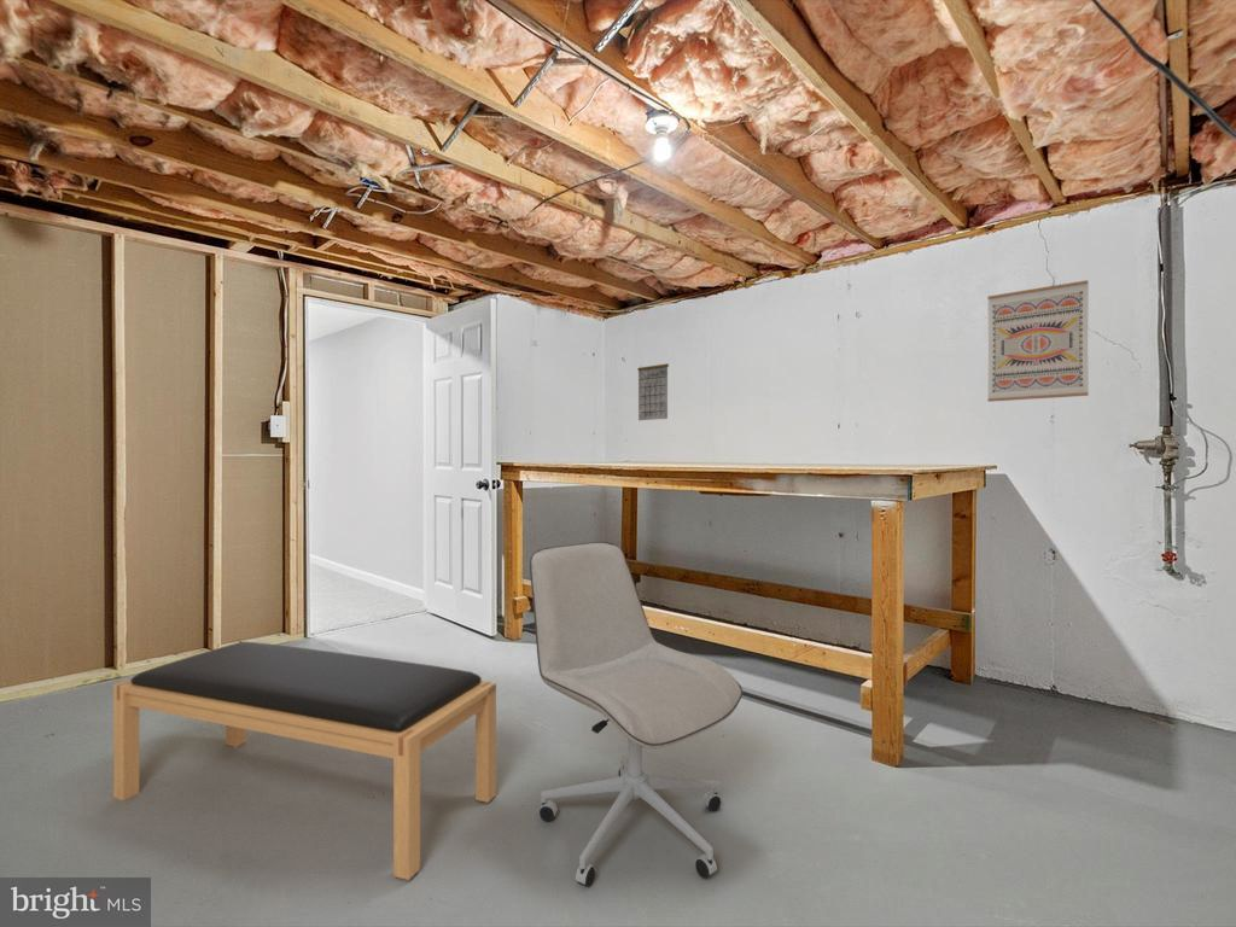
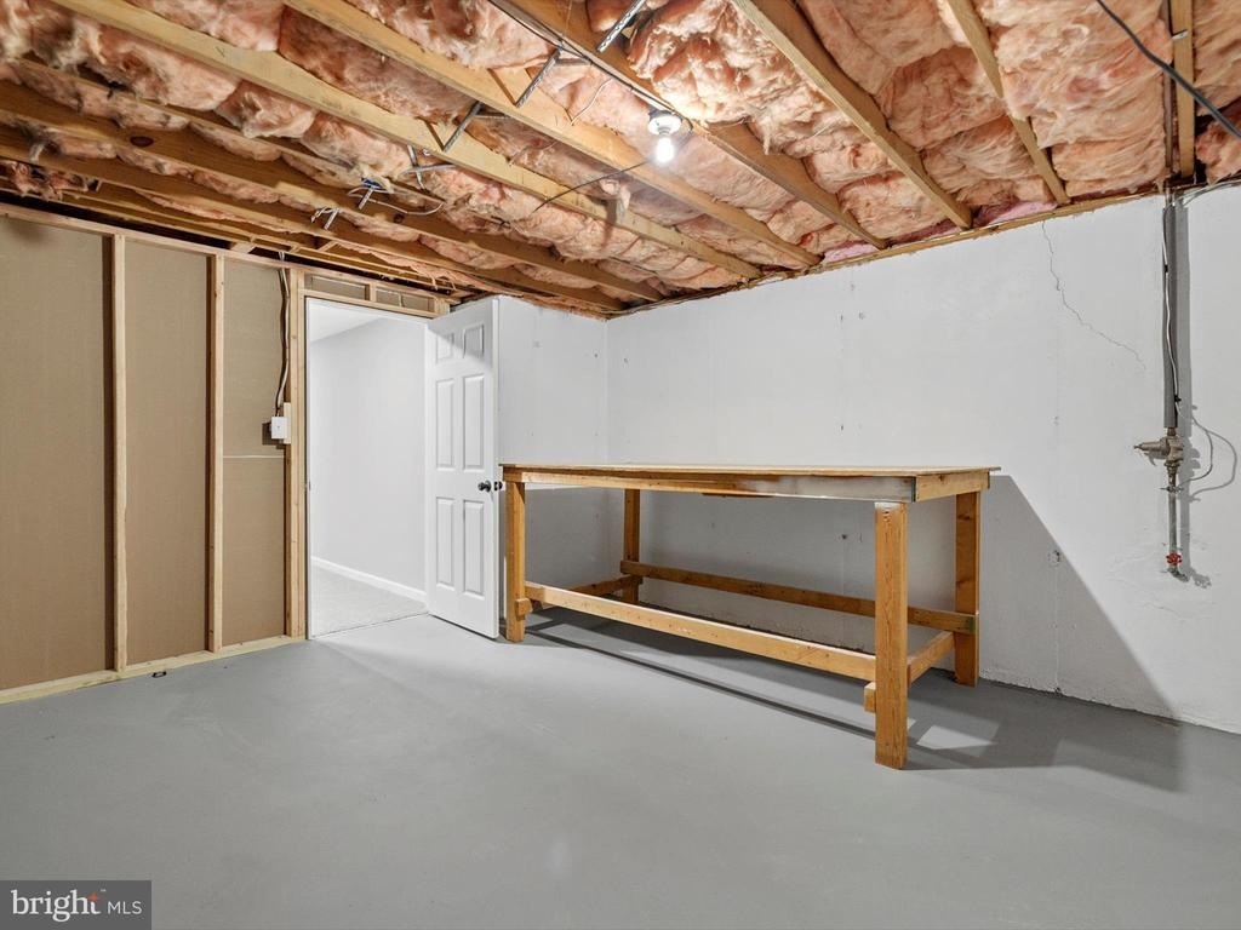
- office chair [529,541,744,888]
- bench [112,641,497,881]
- calendar [636,362,670,421]
- wall art [986,279,1090,403]
